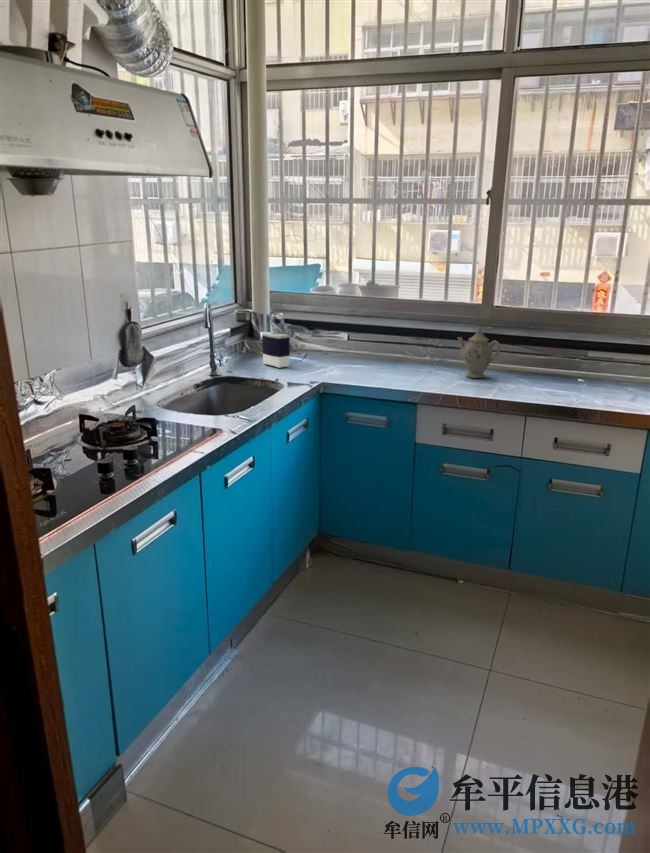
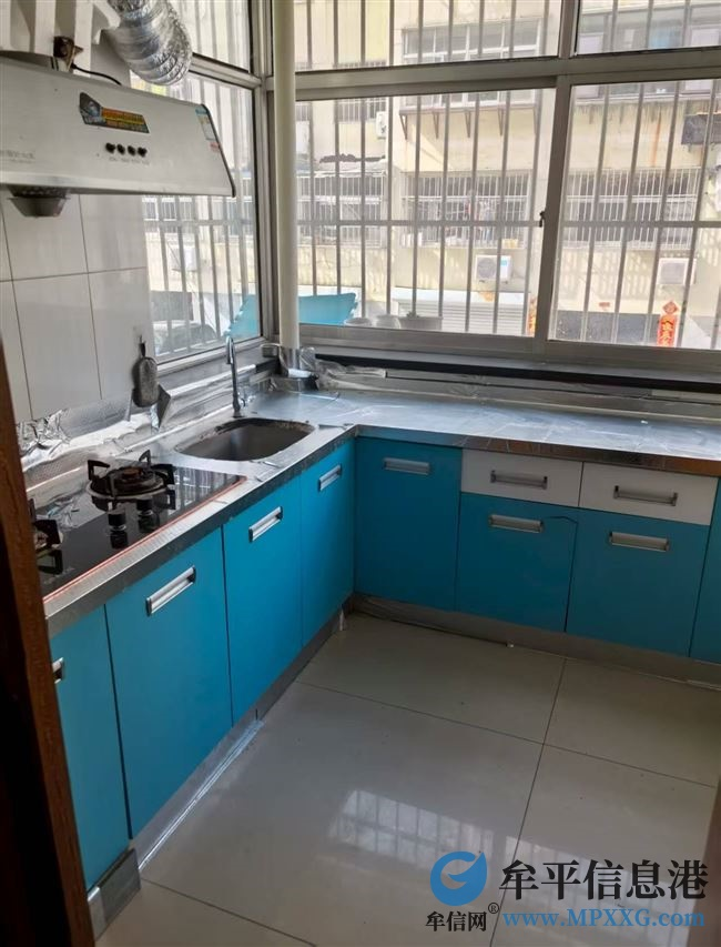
- chinaware [456,326,501,379]
- perfume bottle [261,314,291,369]
